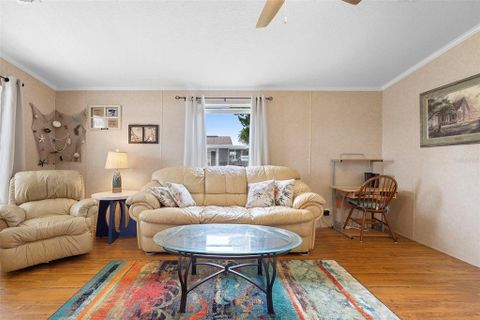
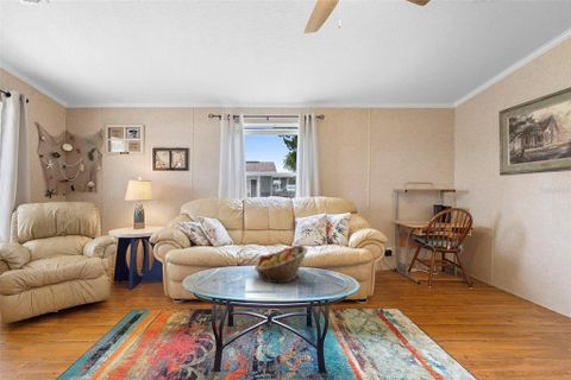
+ fruit basket [253,245,309,284]
